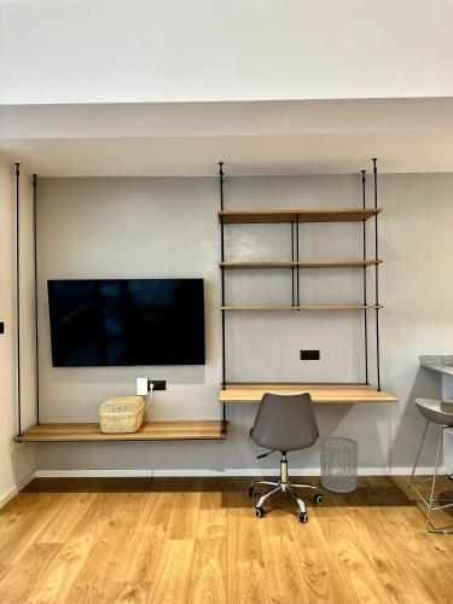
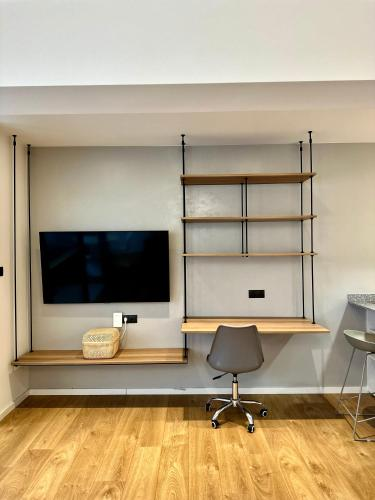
- waste bin [318,435,359,494]
